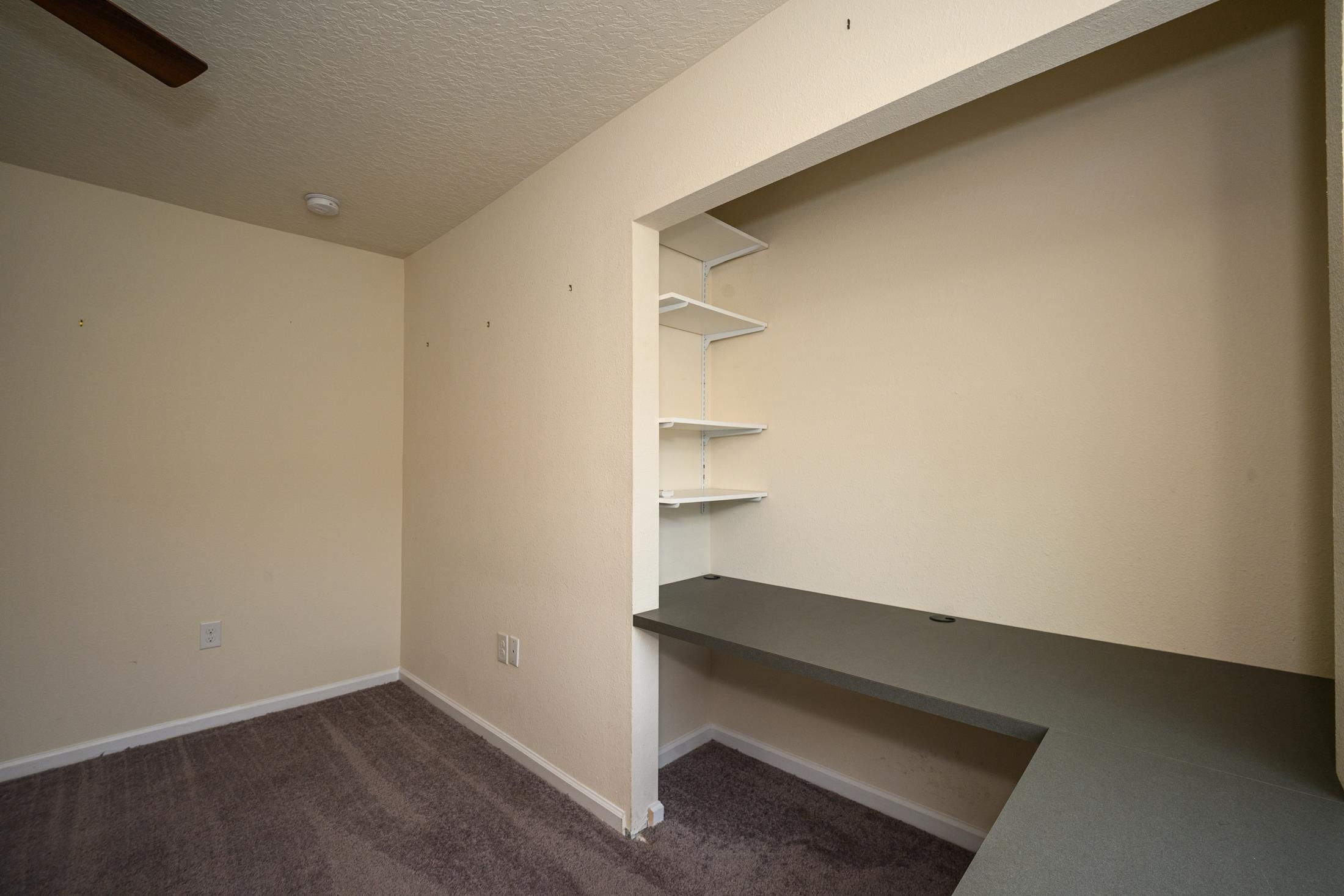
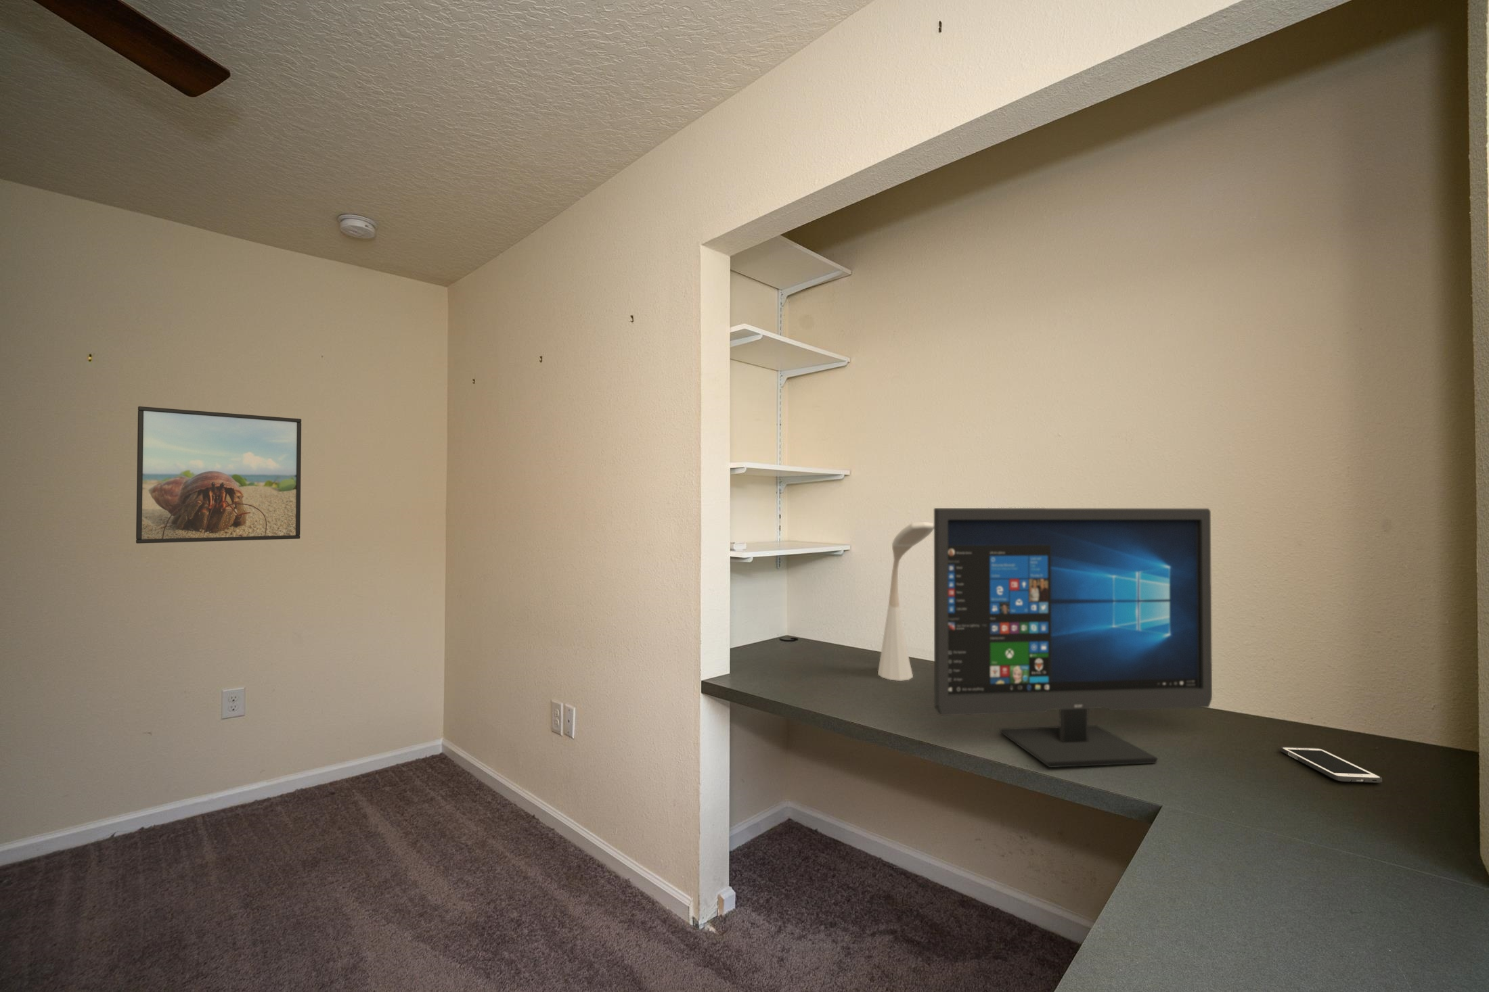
+ computer monitor [933,507,1213,768]
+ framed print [135,405,301,545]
+ desk lamp [877,521,934,682]
+ cell phone [1280,746,1383,784]
